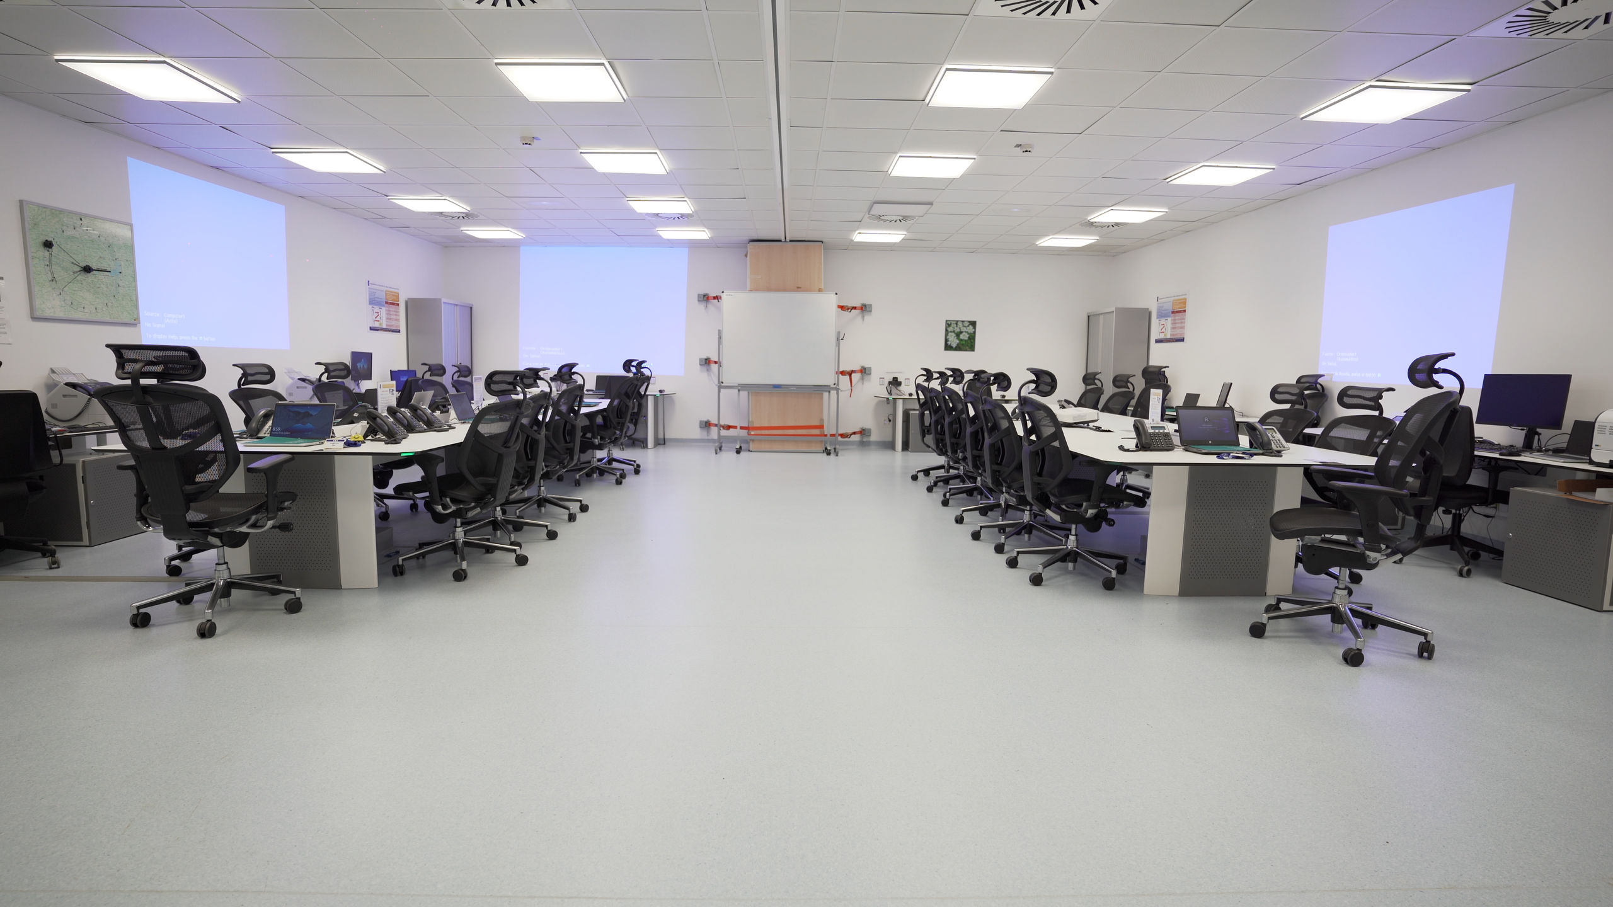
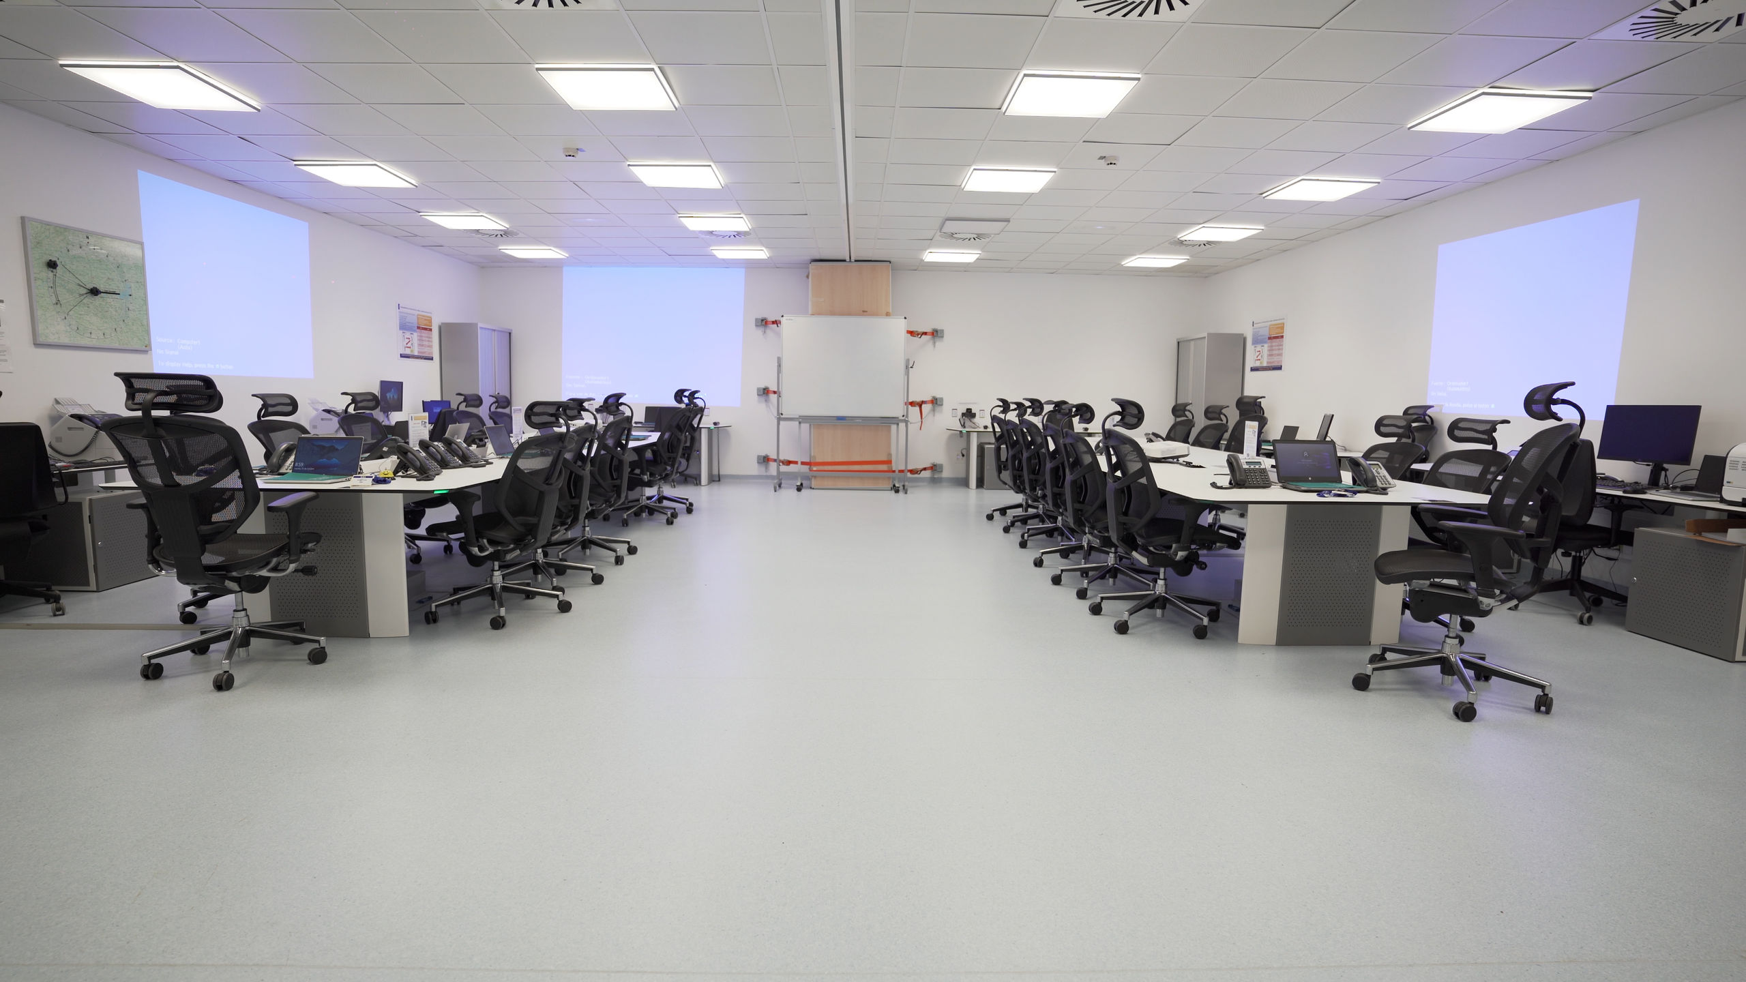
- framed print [943,319,977,352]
